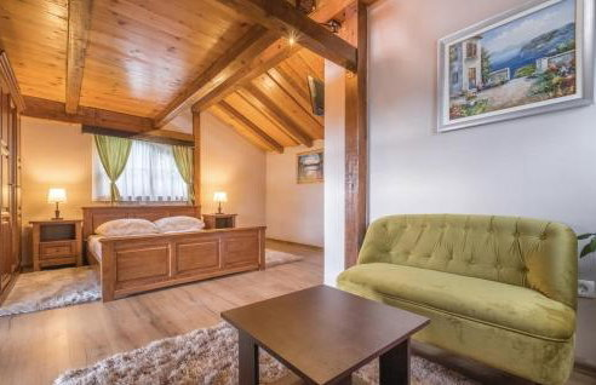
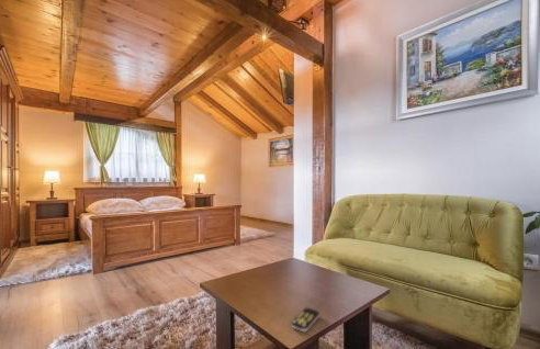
+ remote control [290,307,320,333]
